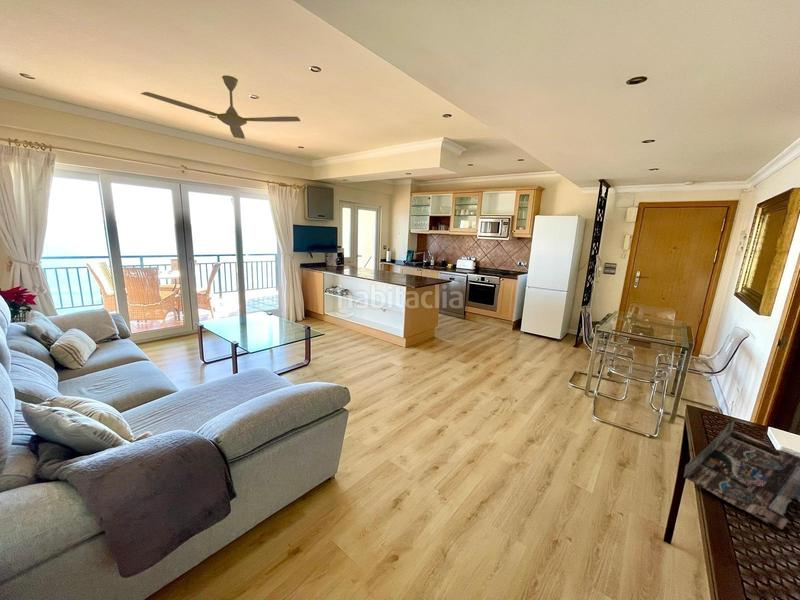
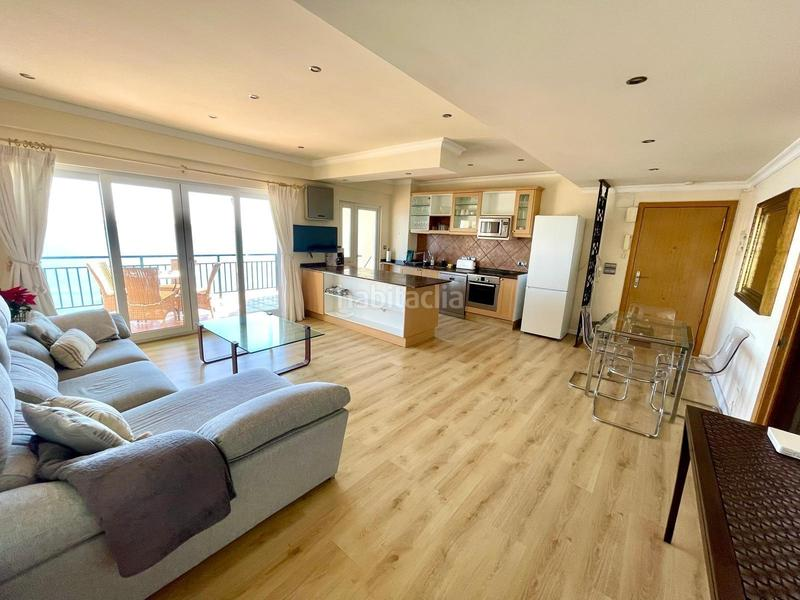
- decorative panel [683,419,800,531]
- ceiling fan [139,74,301,140]
